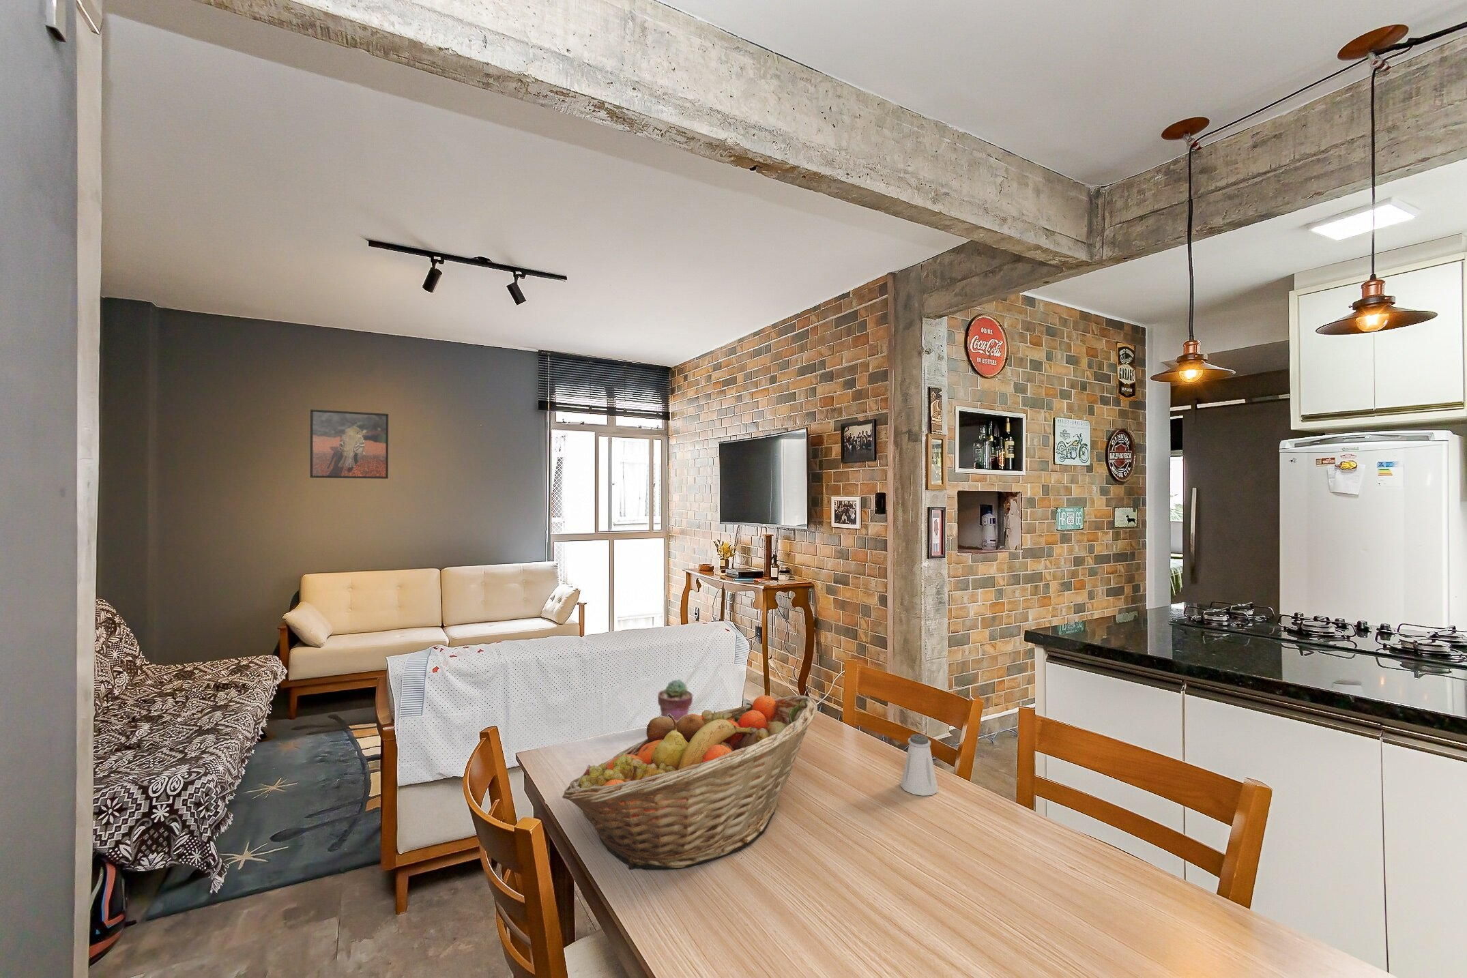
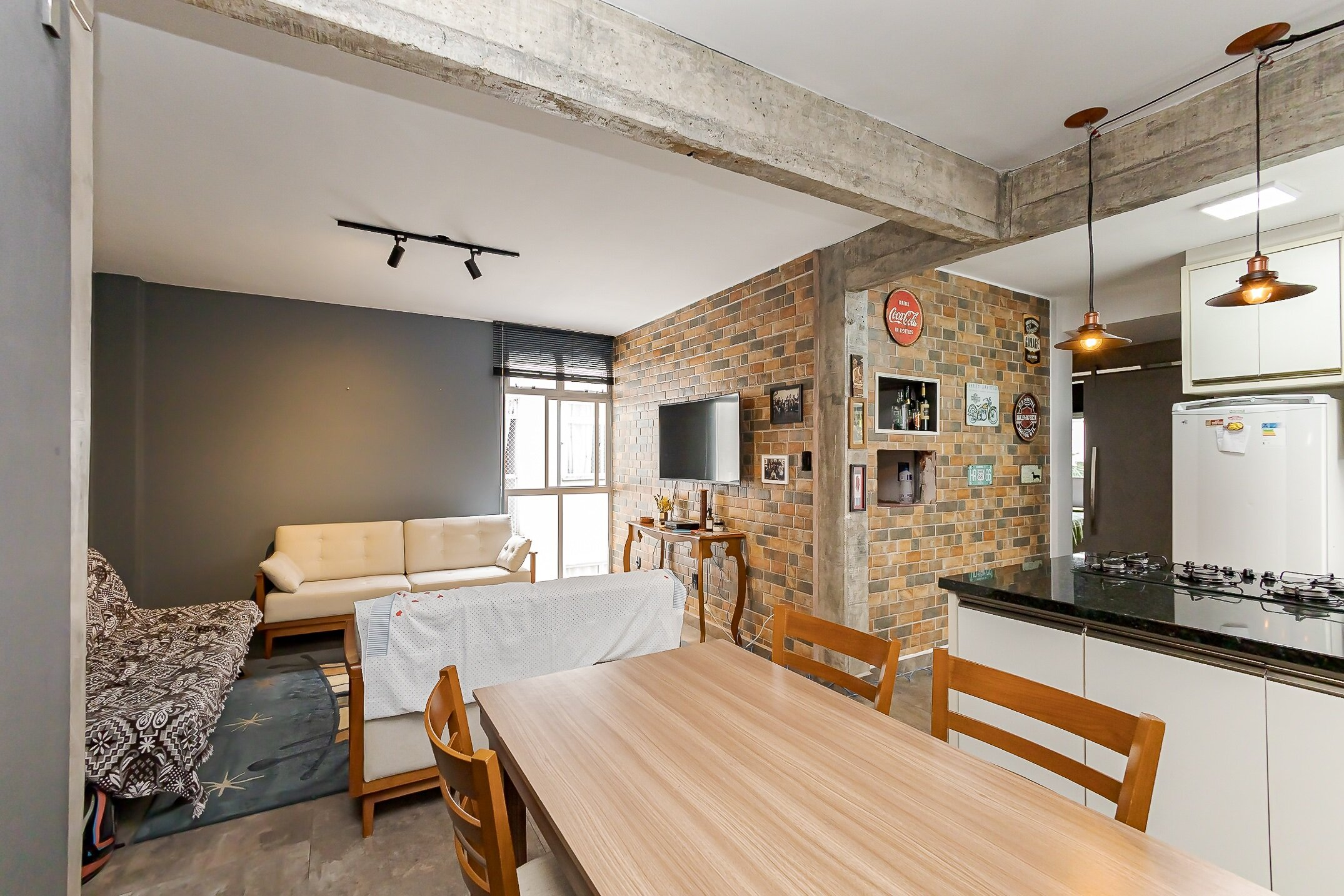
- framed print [309,408,389,479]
- potted succulent [657,679,693,721]
- saltshaker [901,734,939,797]
- fruit basket [561,695,819,870]
